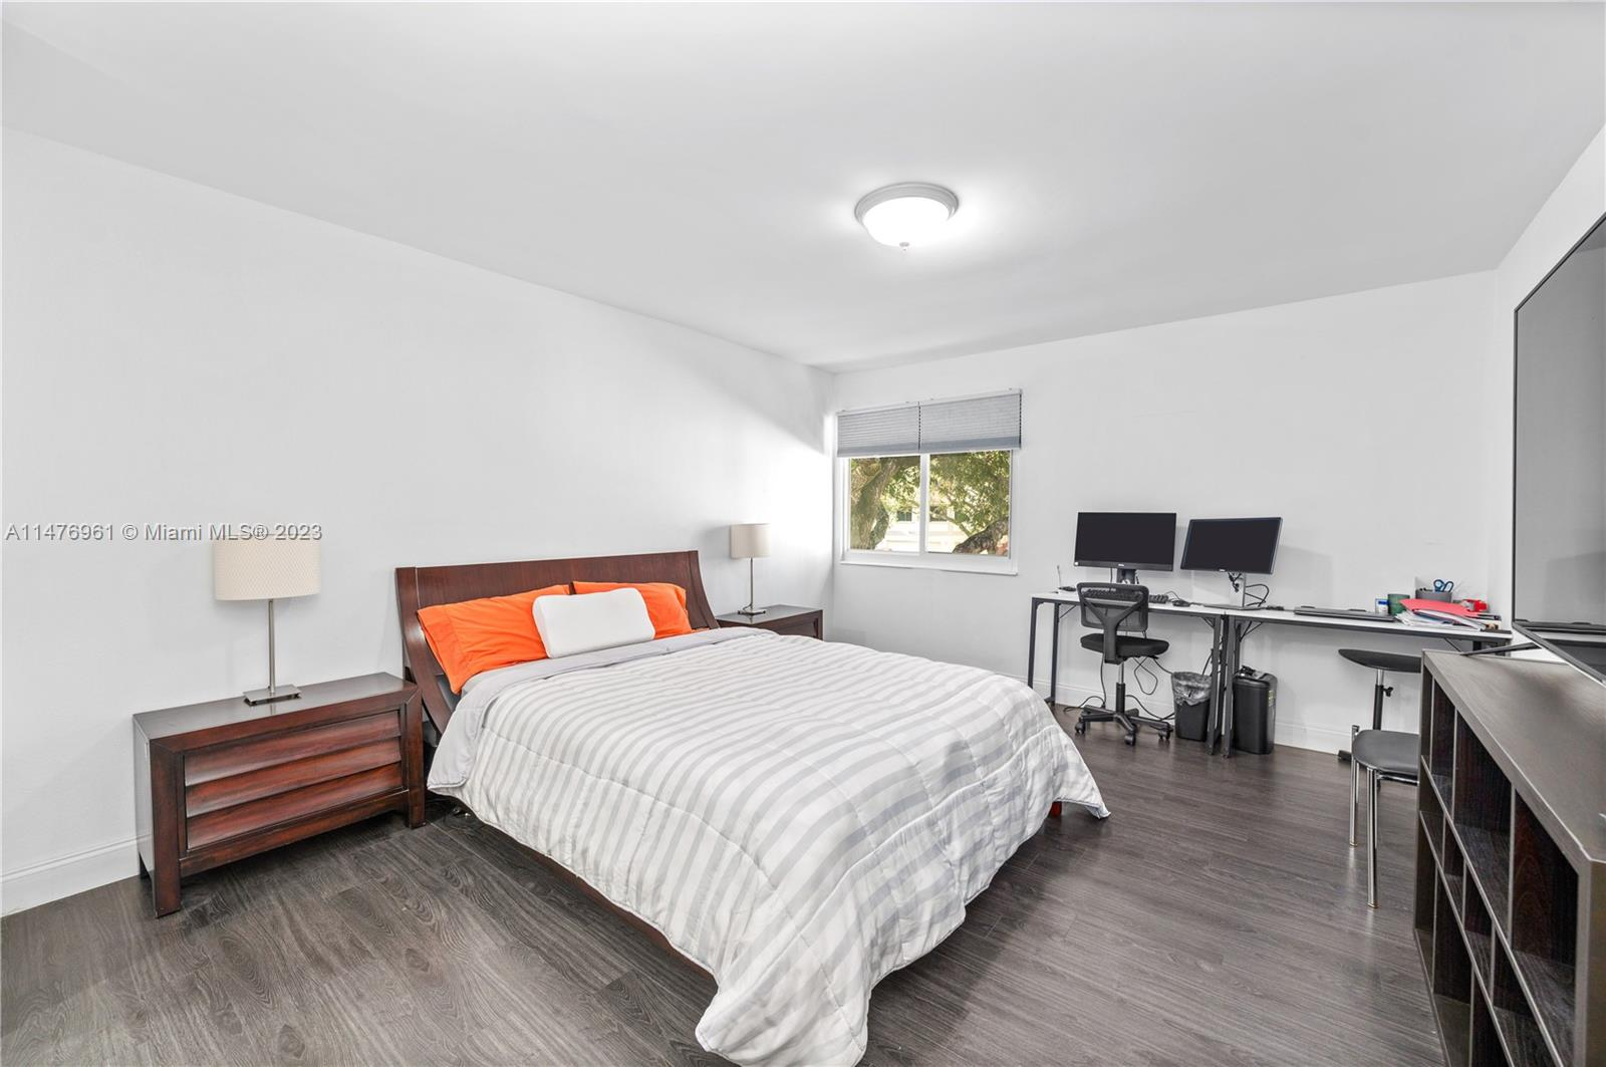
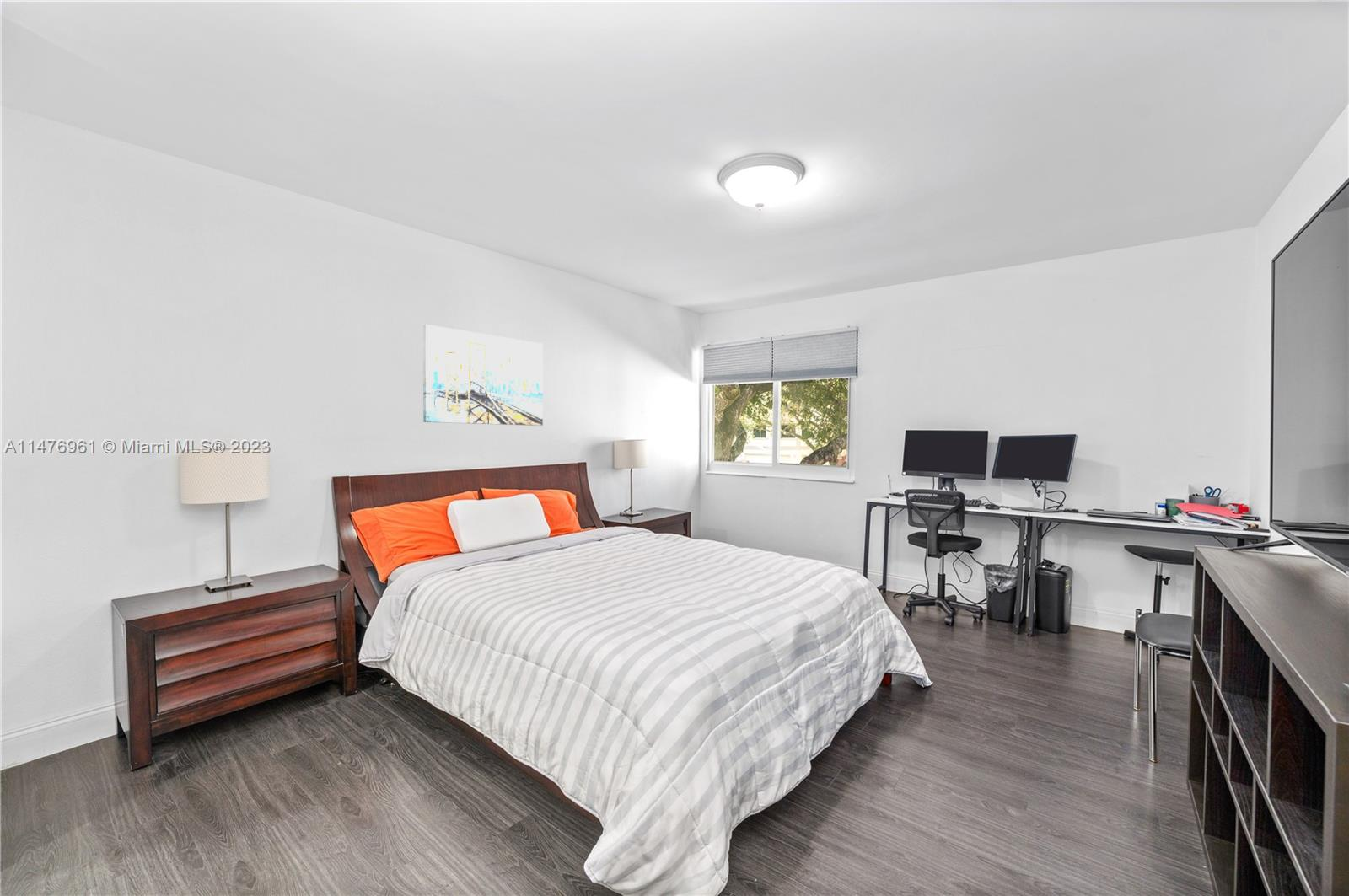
+ wall art [422,324,544,427]
